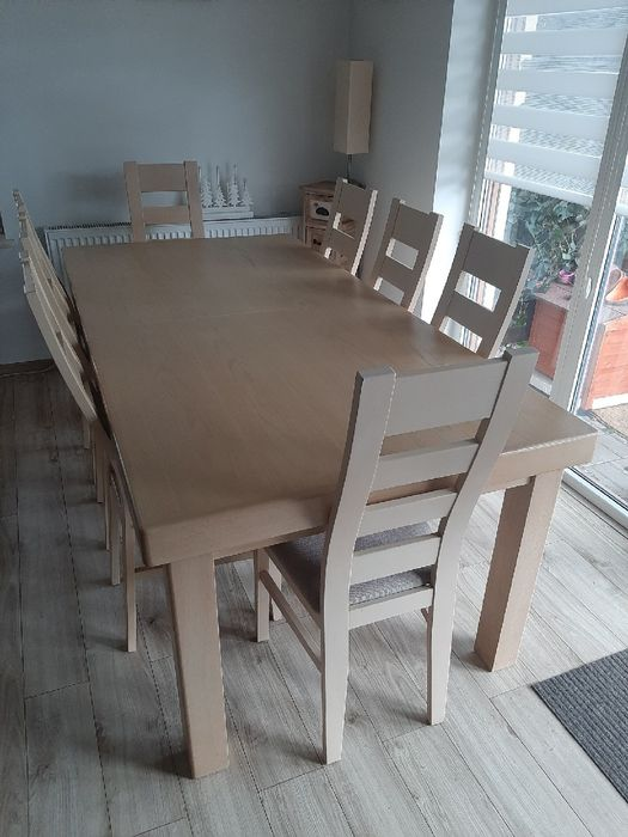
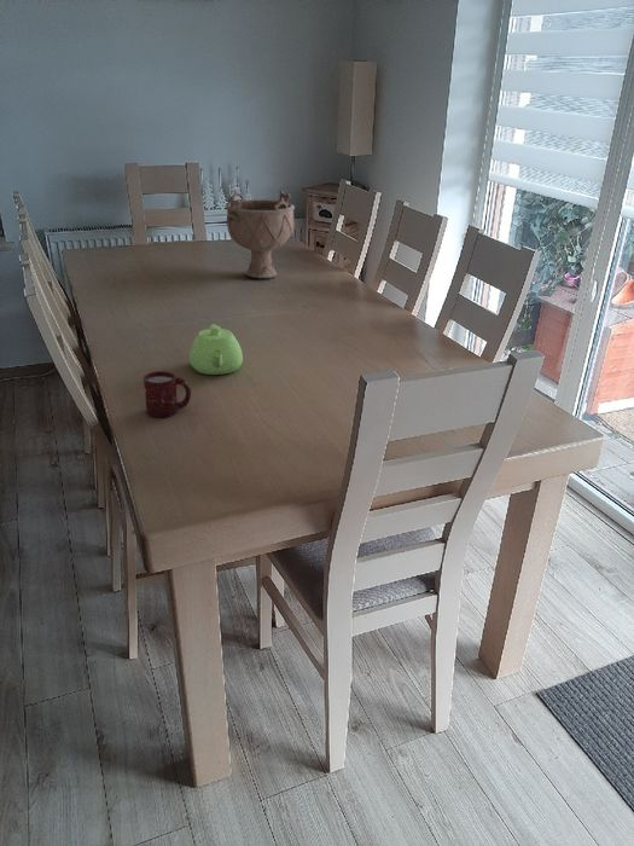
+ teapot [188,323,244,376]
+ cup [142,370,192,418]
+ decorative bowl [225,189,296,279]
